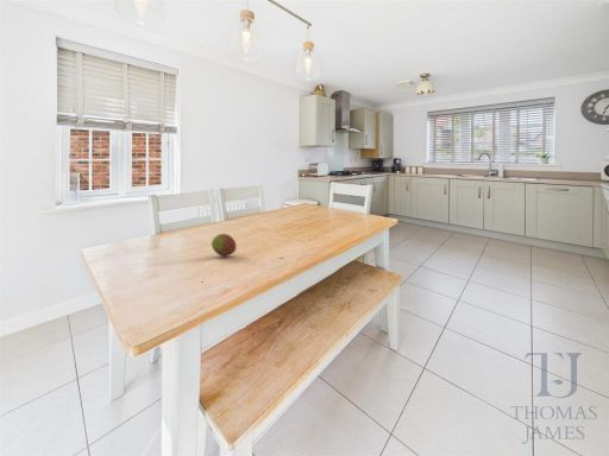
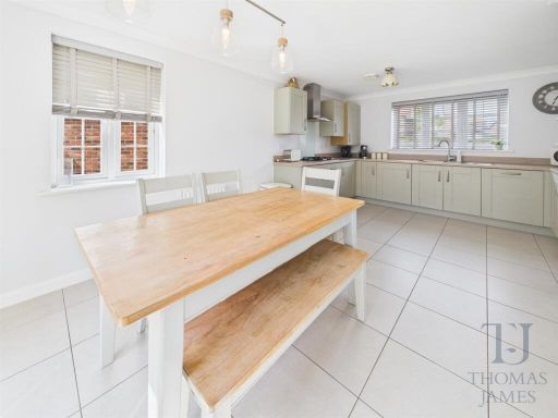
- fruit [211,233,238,258]
